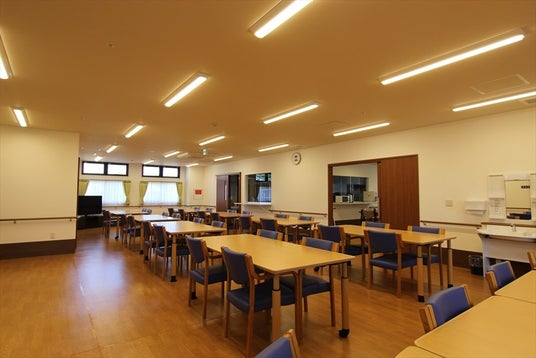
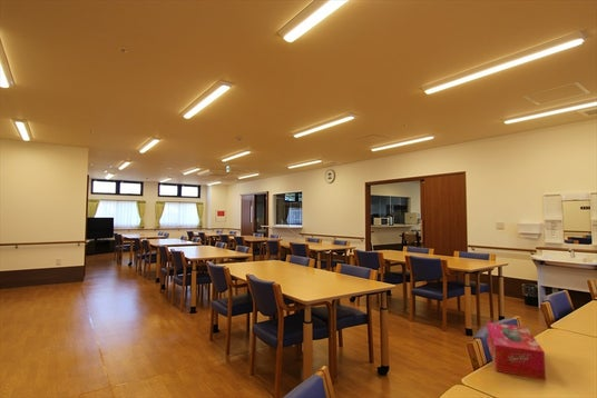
+ tissue box [486,321,547,381]
